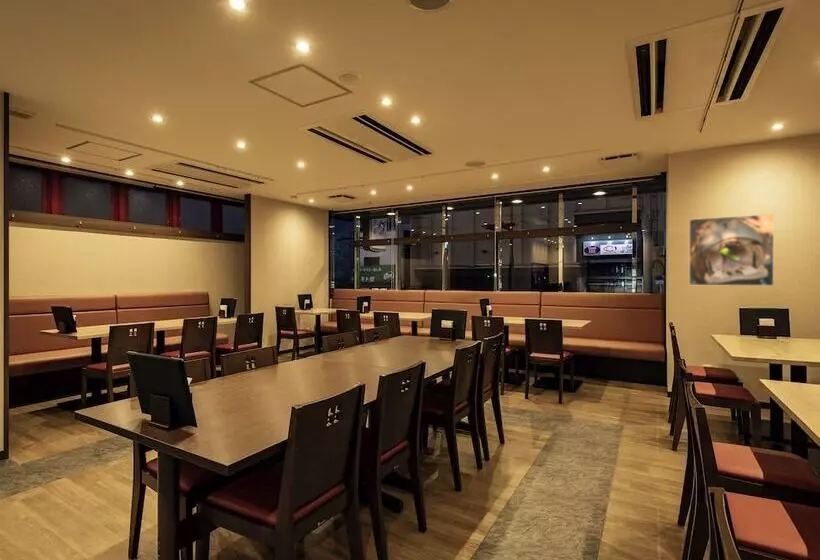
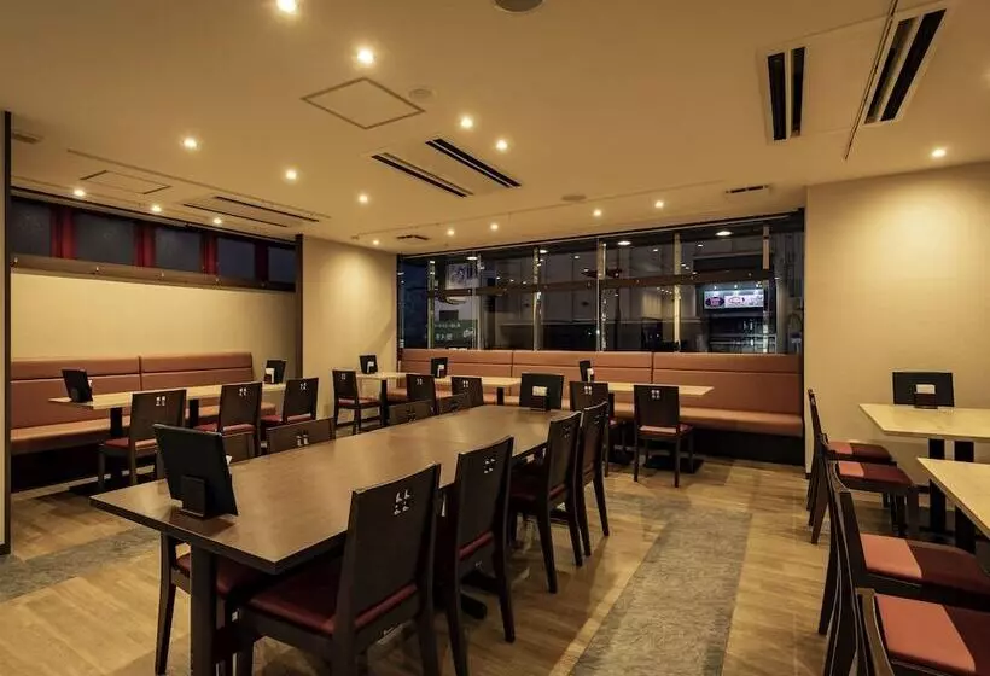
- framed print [688,213,775,287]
